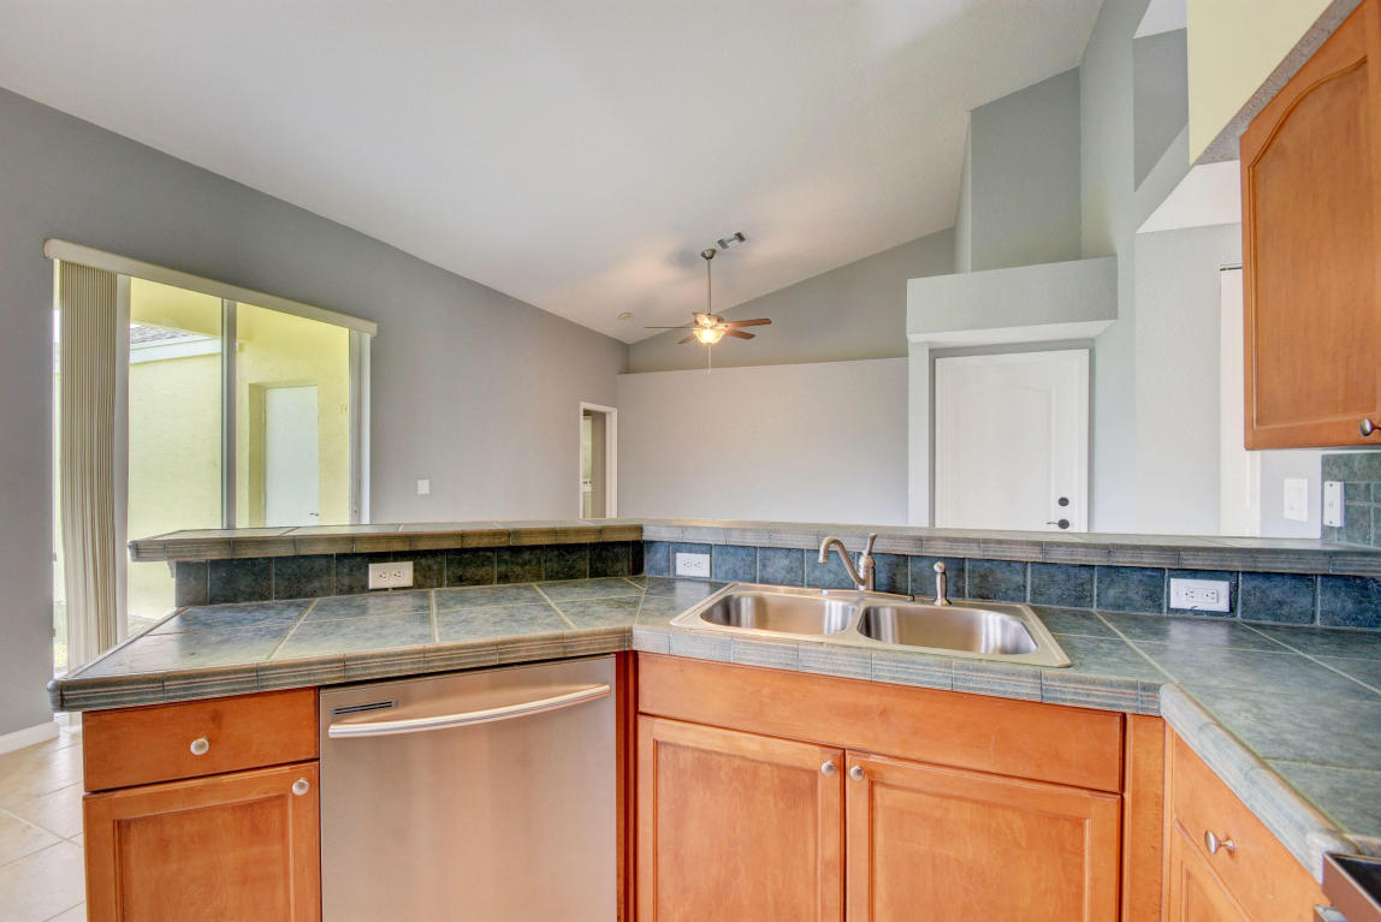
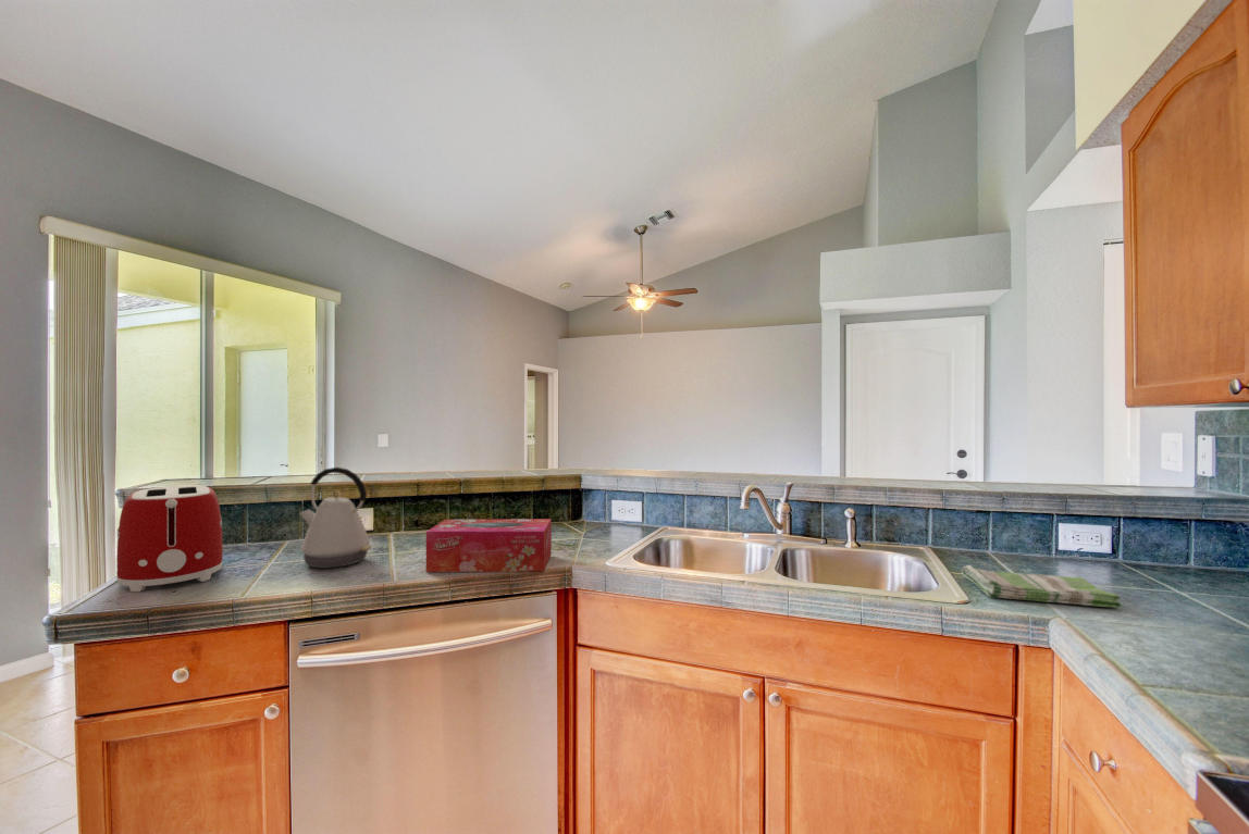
+ toaster [115,485,224,593]
+ tissue box [425,518,553,573]
+ dish towel [961,564,1122,609]
+ kettle [298,466,372,569]
